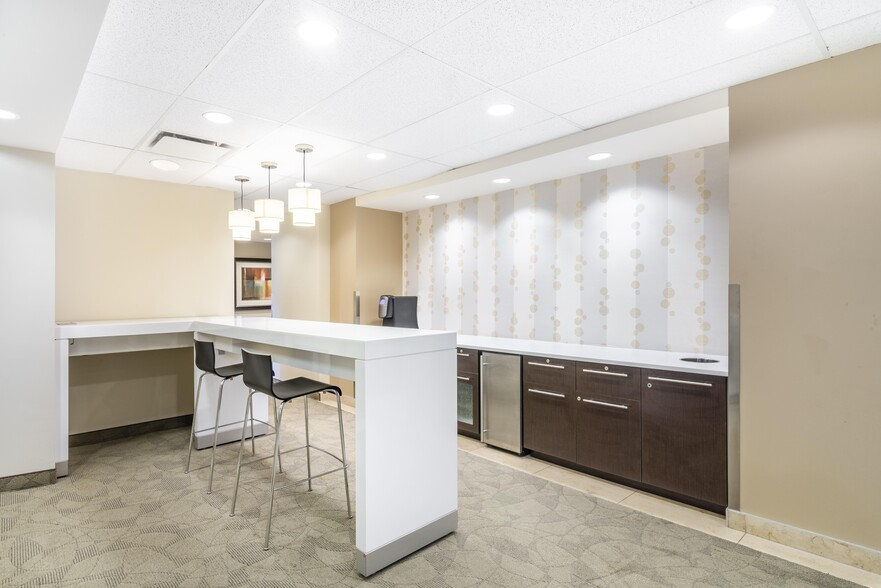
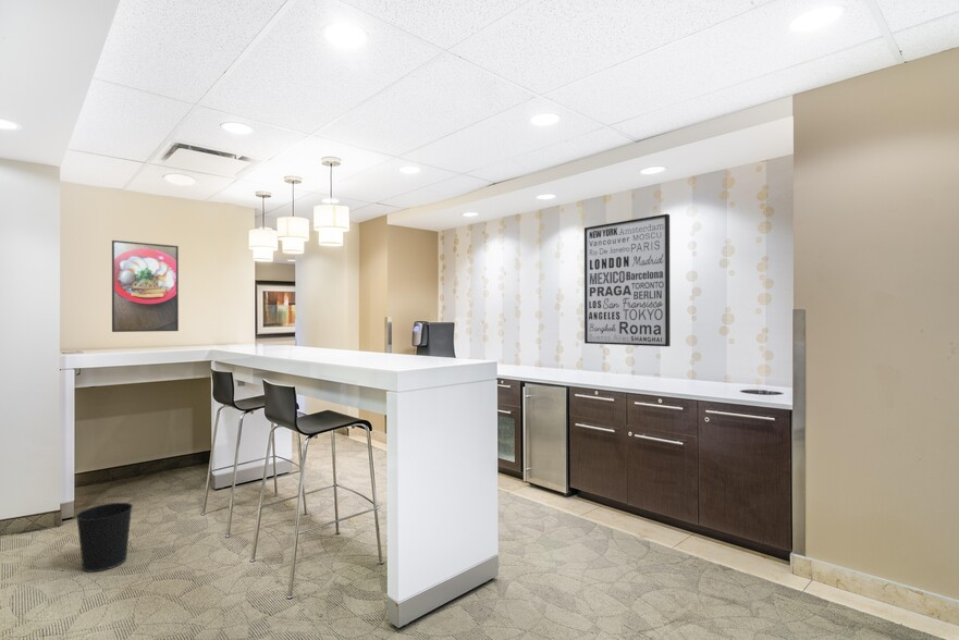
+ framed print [111,239,180,333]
+ wastebasket [75,502,134,574]
+ wall art [583,213,672,347]
